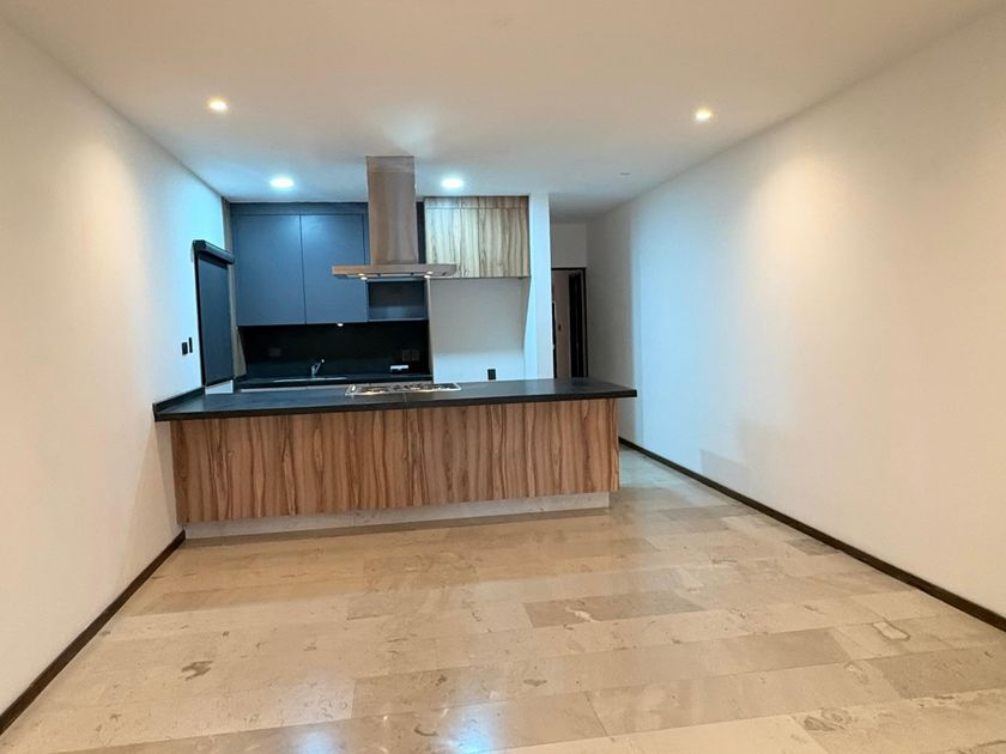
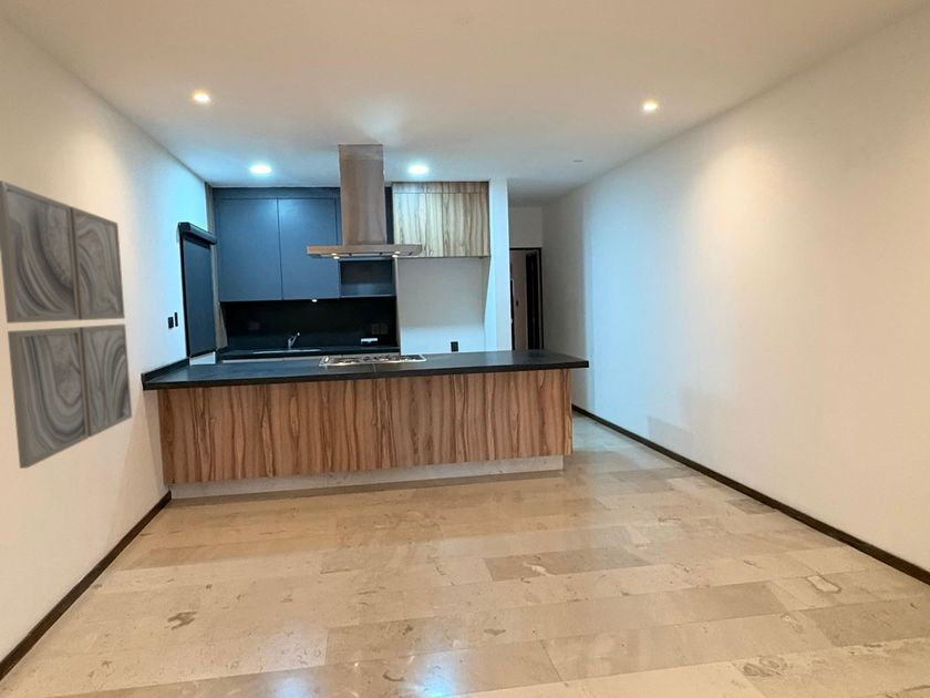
+ wall art [0,179,133,470]
